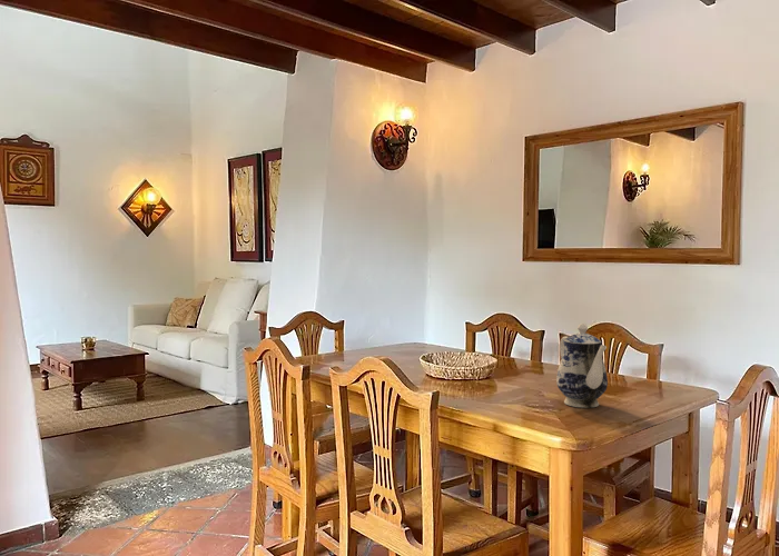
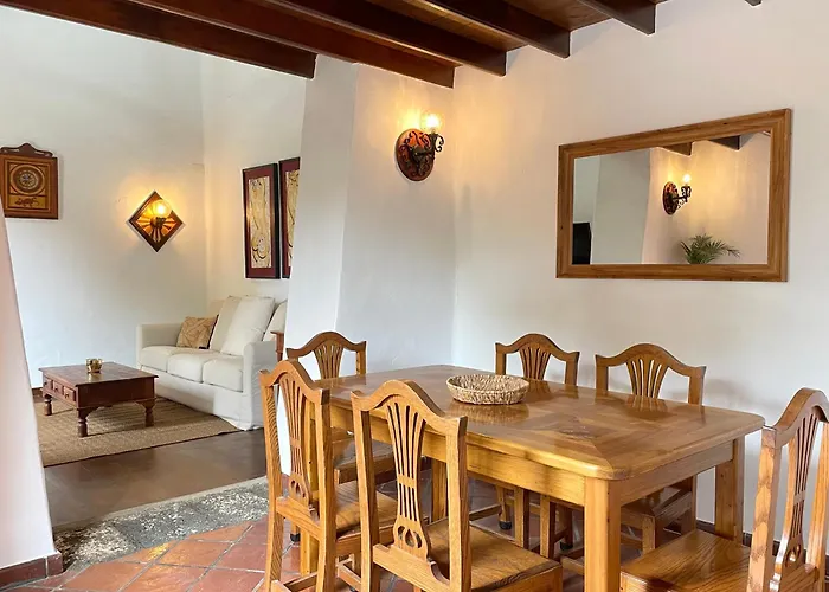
- teapot [555,322,609,409]
